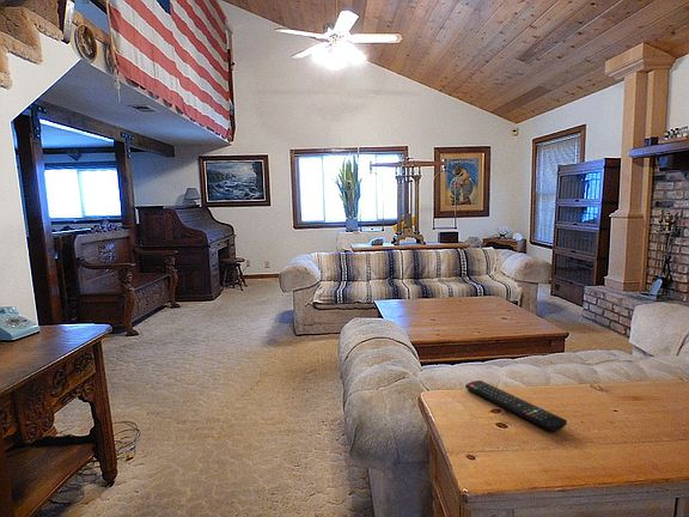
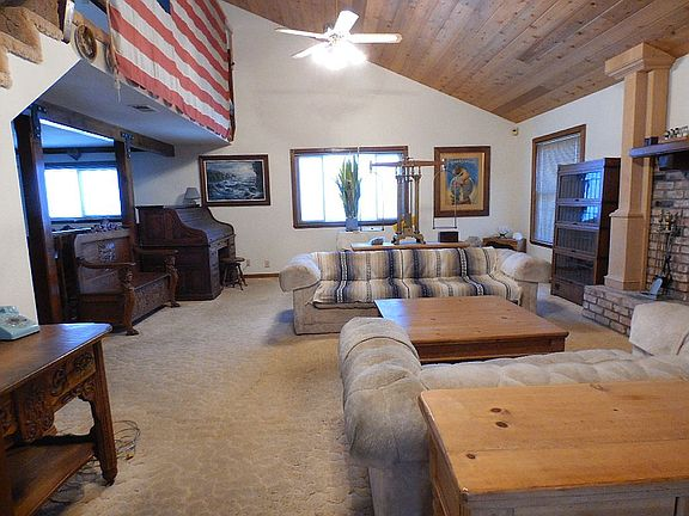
- remote control [464,379,568,432]
